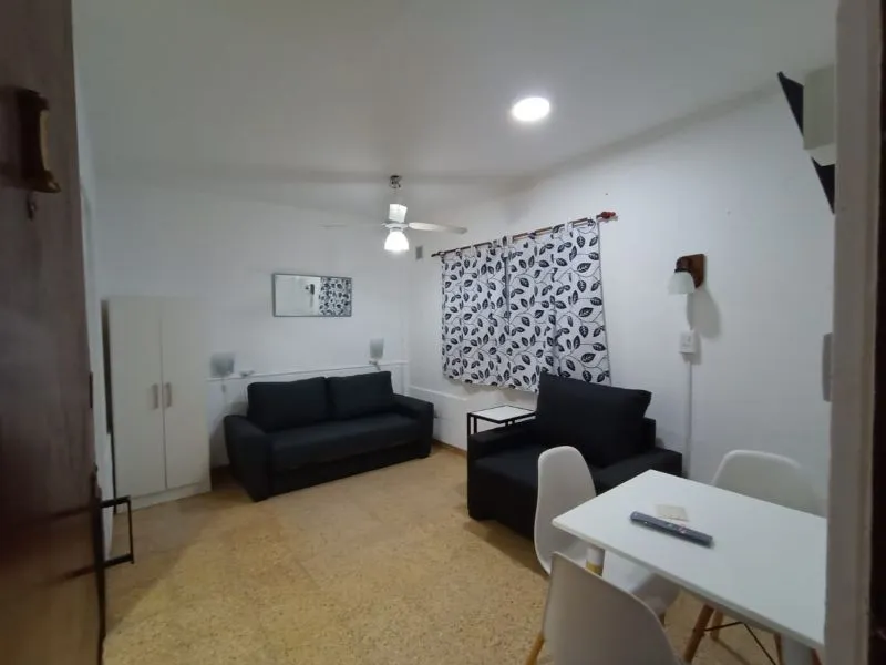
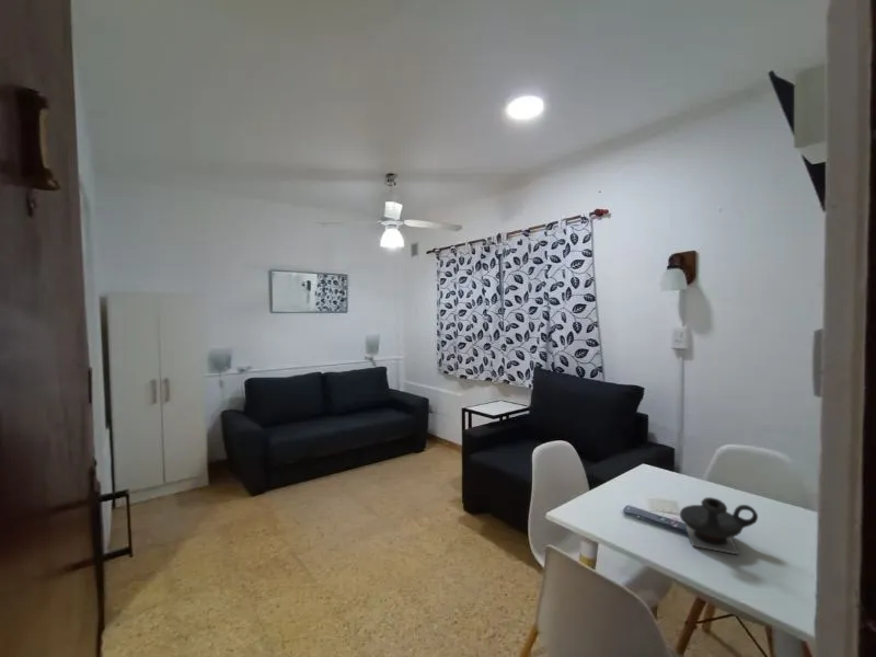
+ teapot [679,496,759,556]
